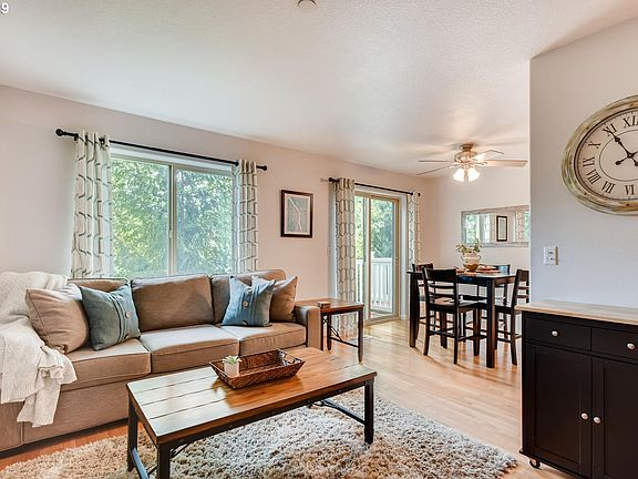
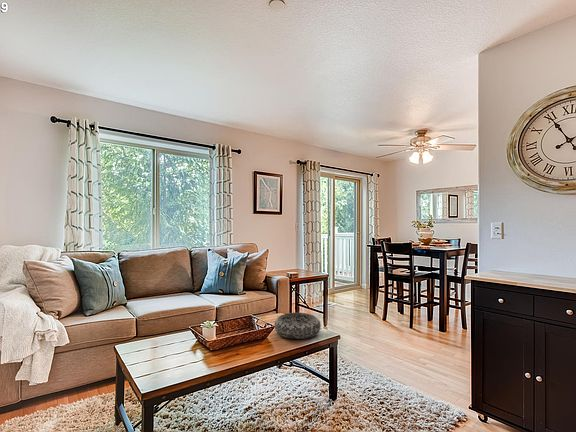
+ decorative bowl [274,312,322,340]
